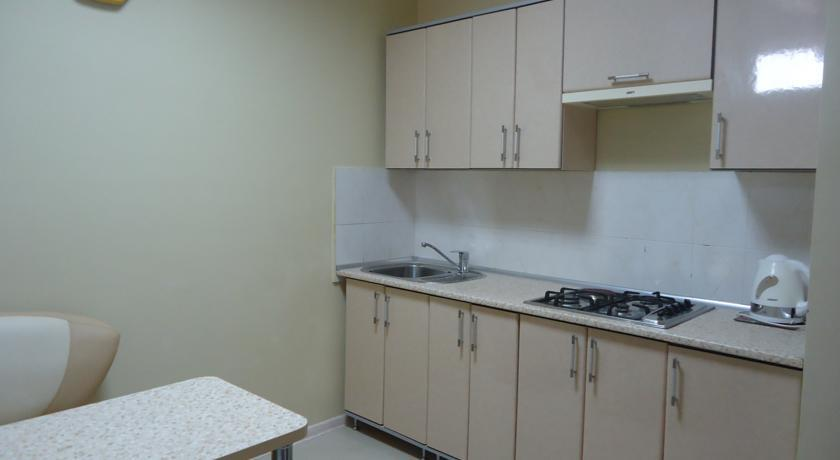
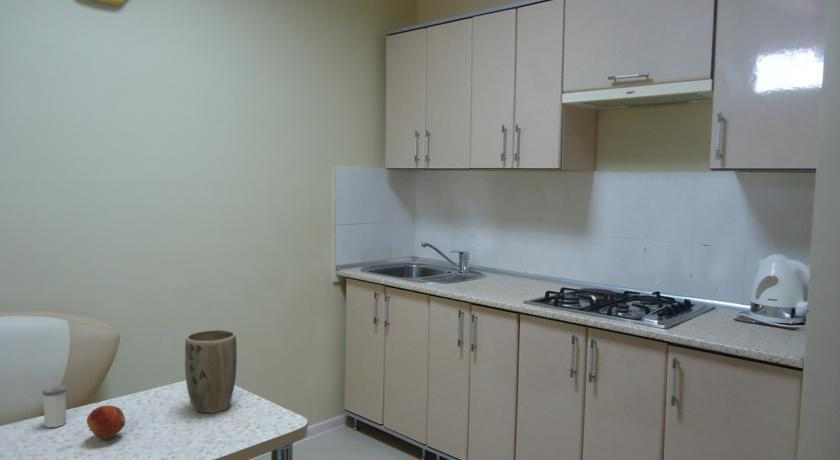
+ fruit [86,404,126,440]
+ plant pot [184,329,238,414]
+ salt shaker [42,385,68,428]
